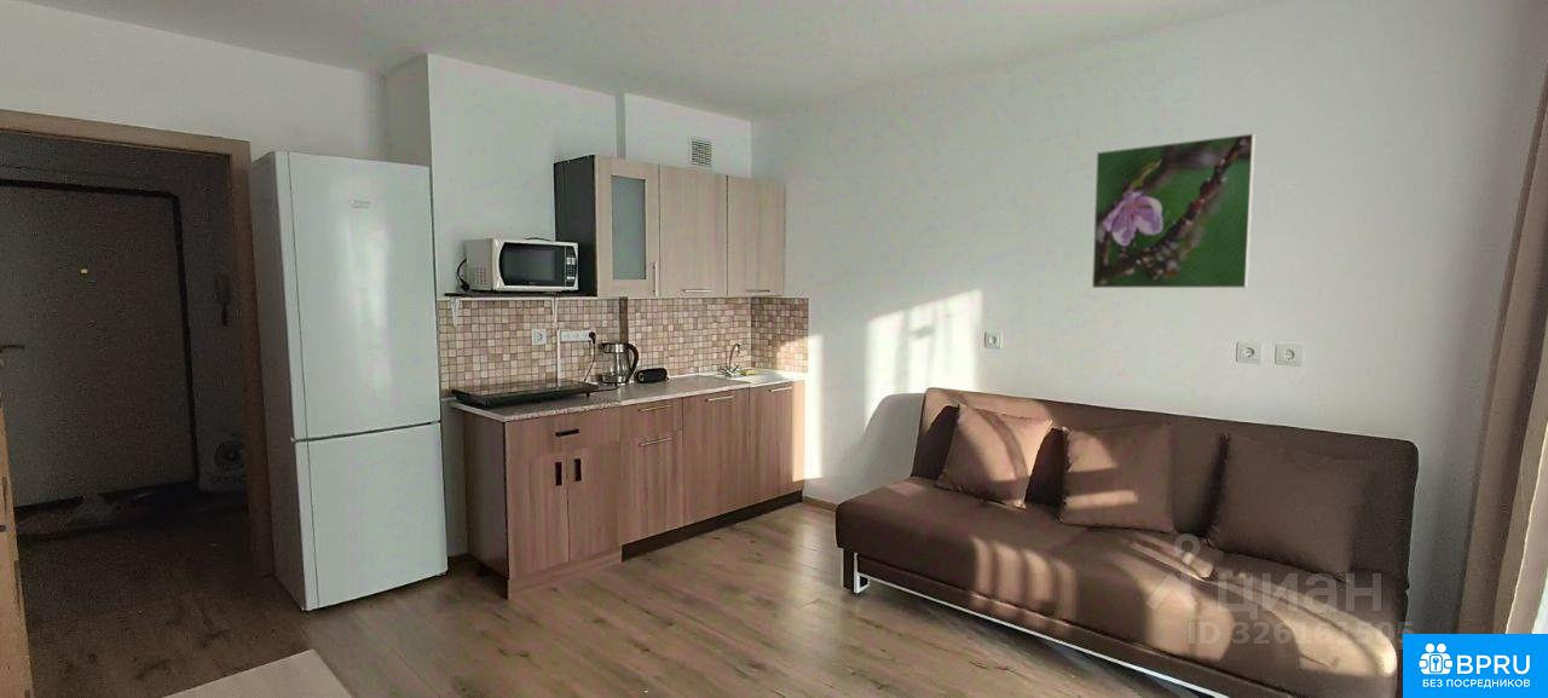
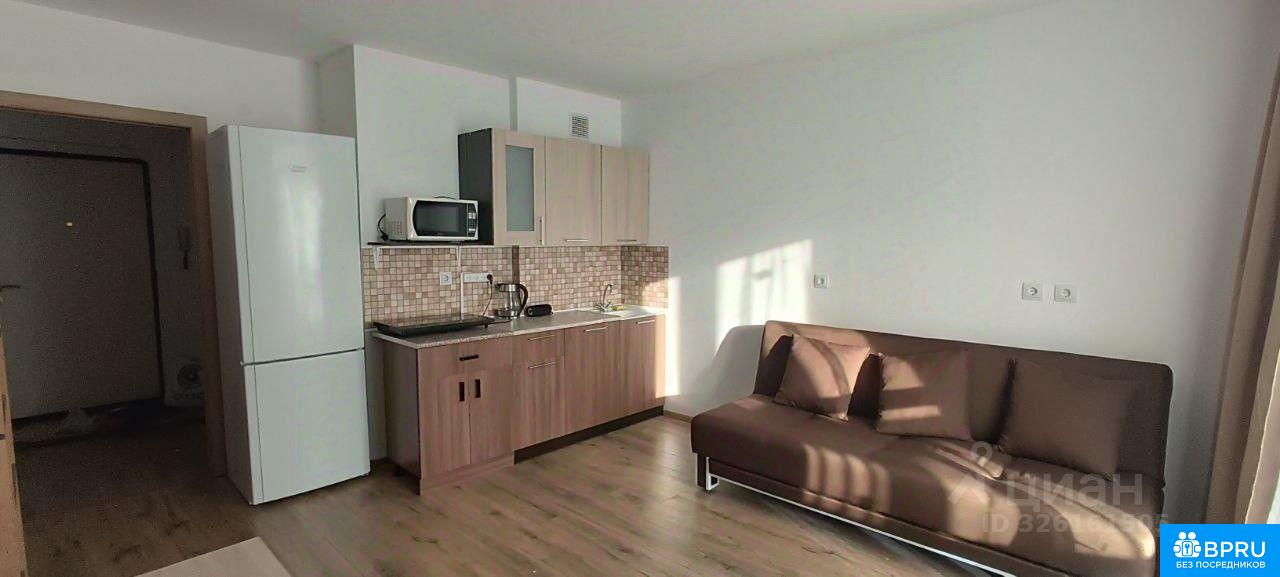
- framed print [1091,132,1257,289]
